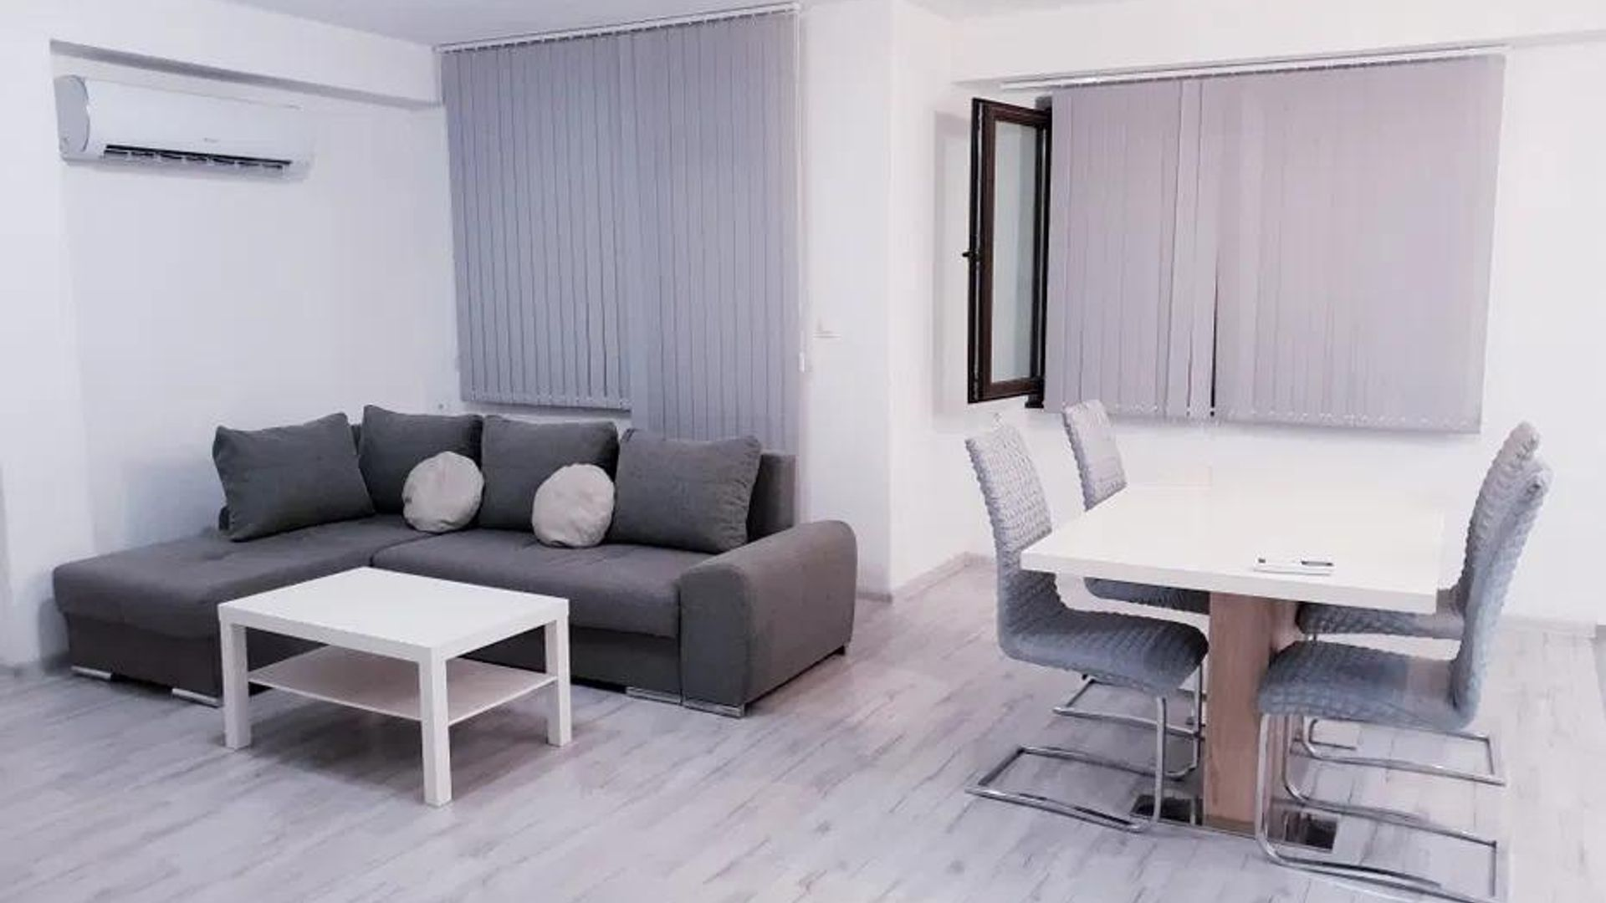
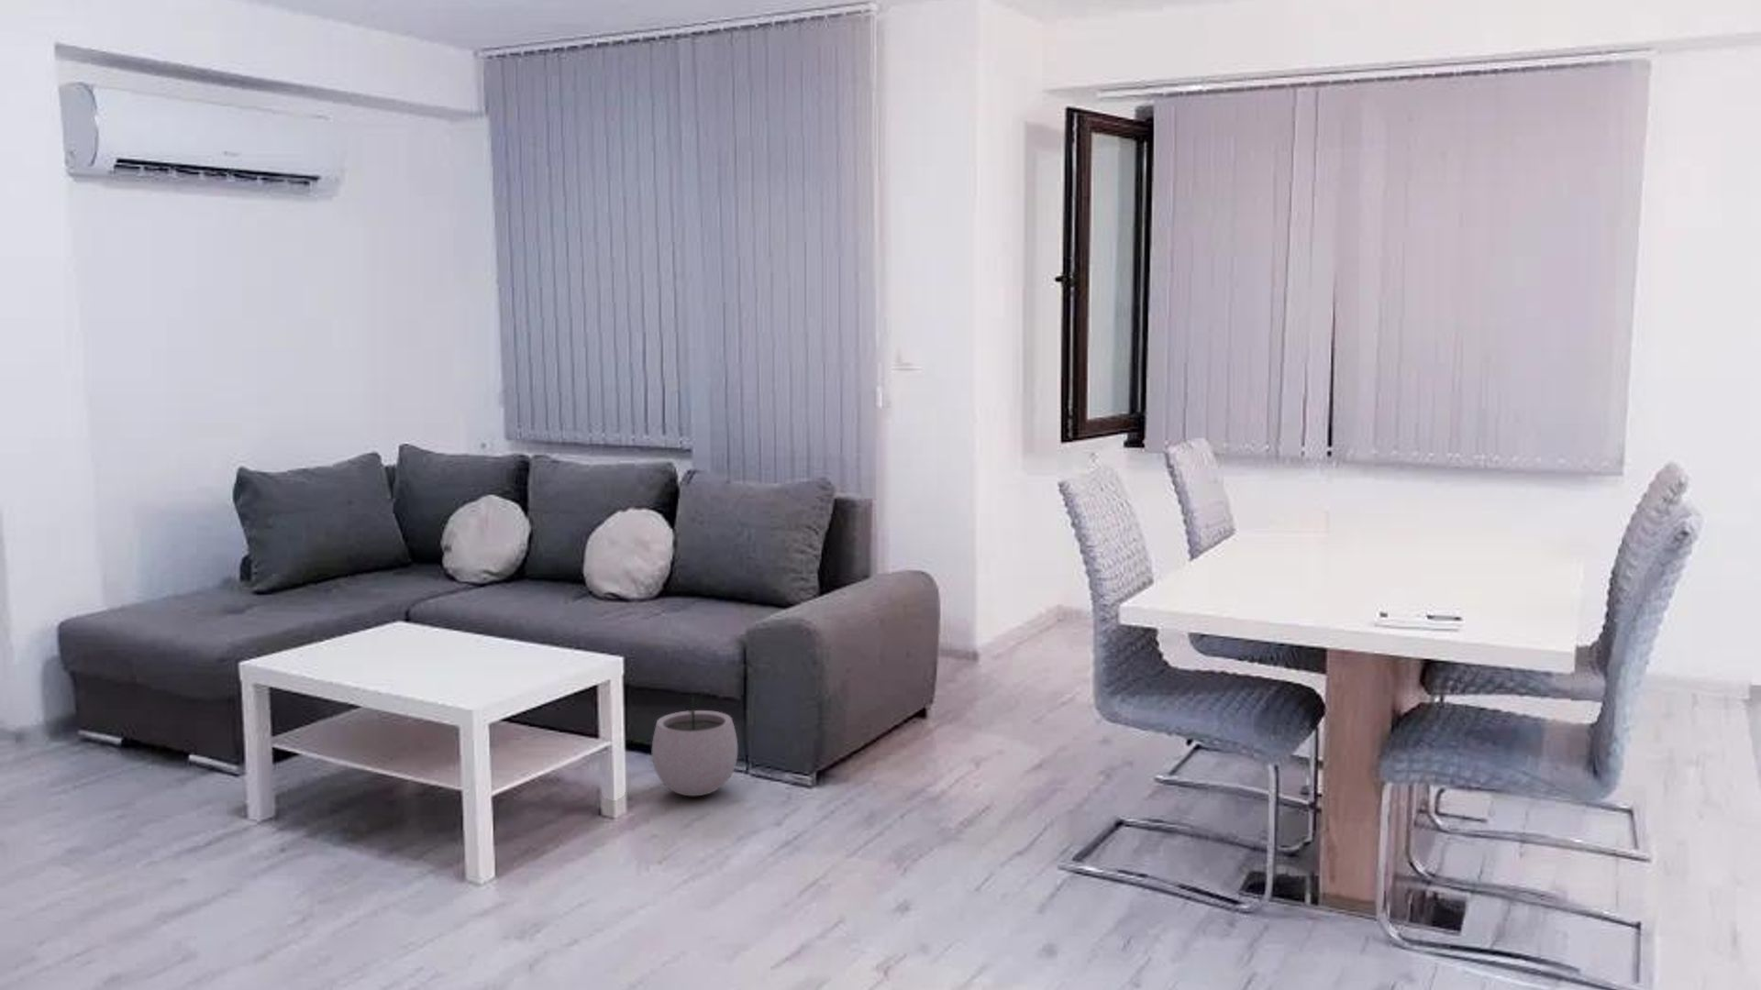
+ plant pot [651,687,738,797]
